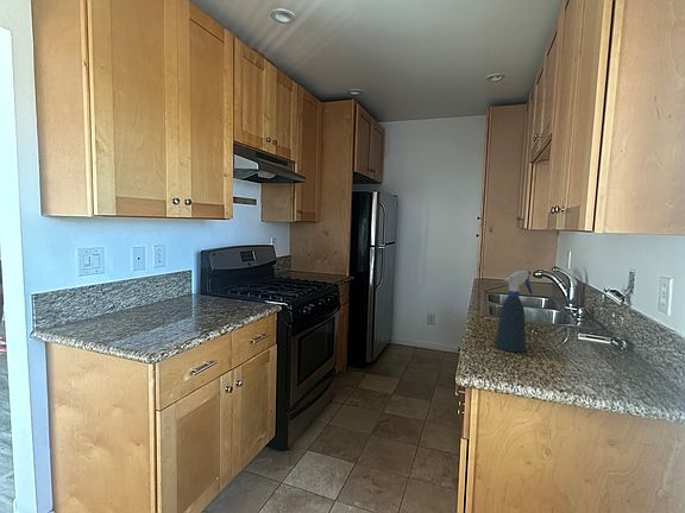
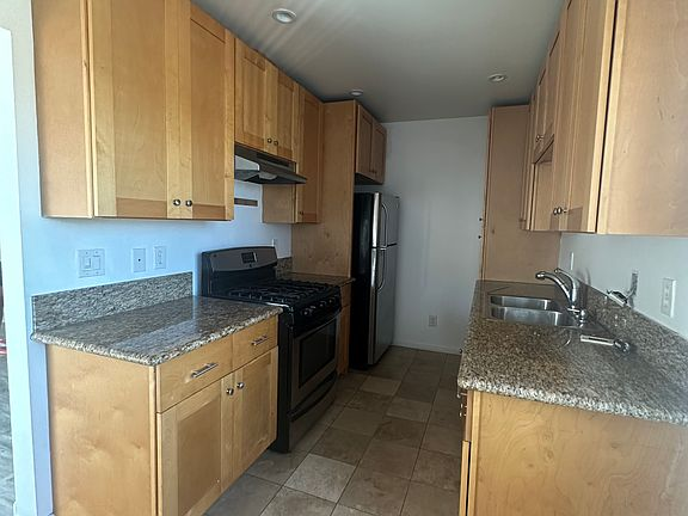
- spray bottle [495,270,534,354]
